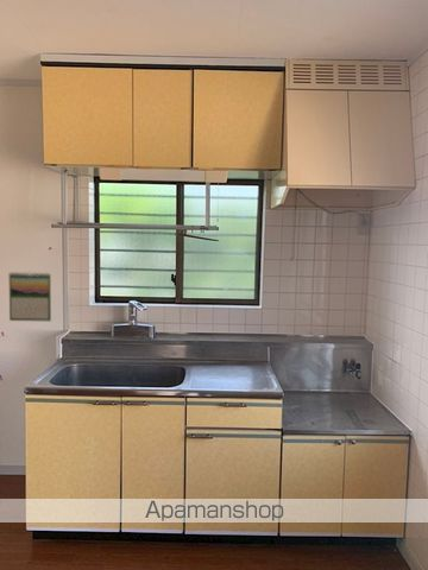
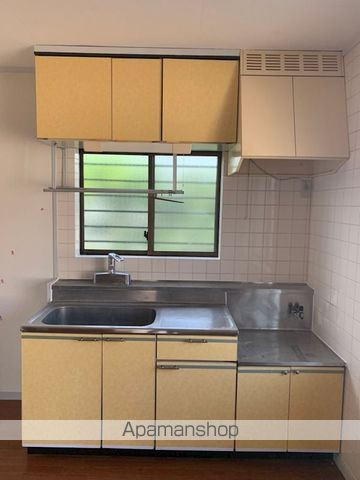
- calendar [8,271,52,323]
